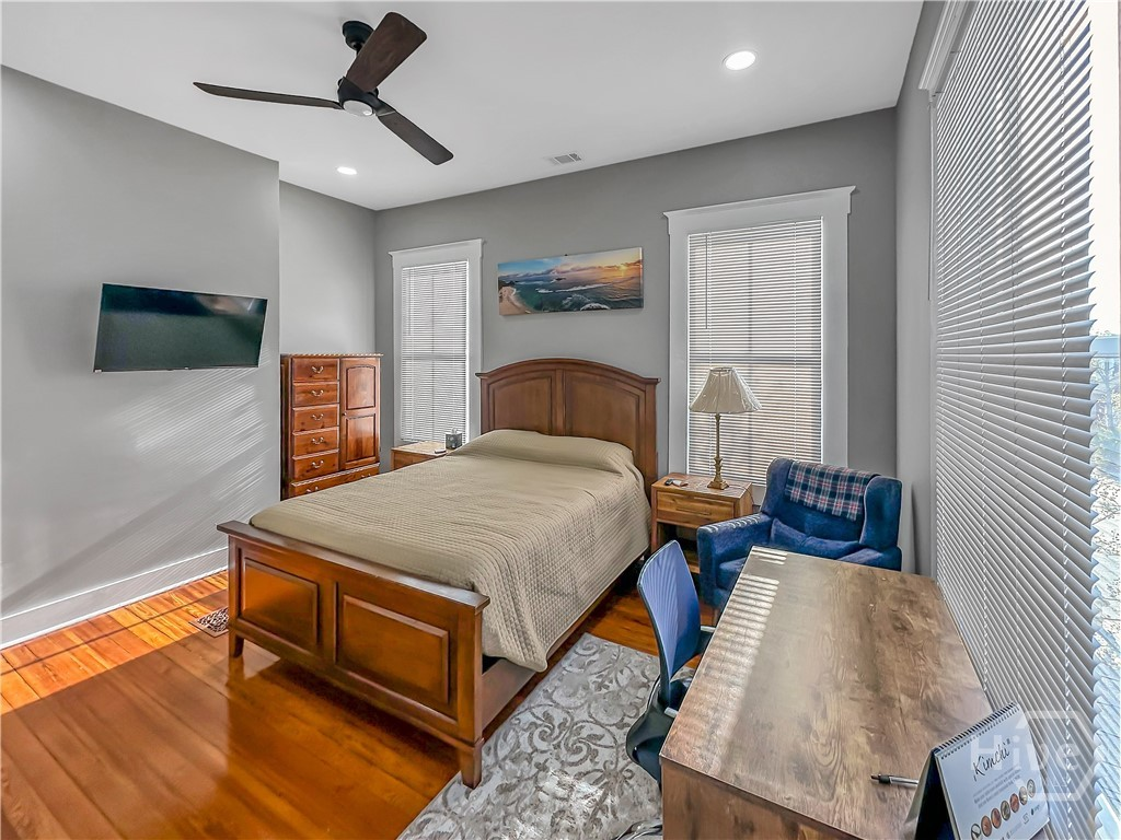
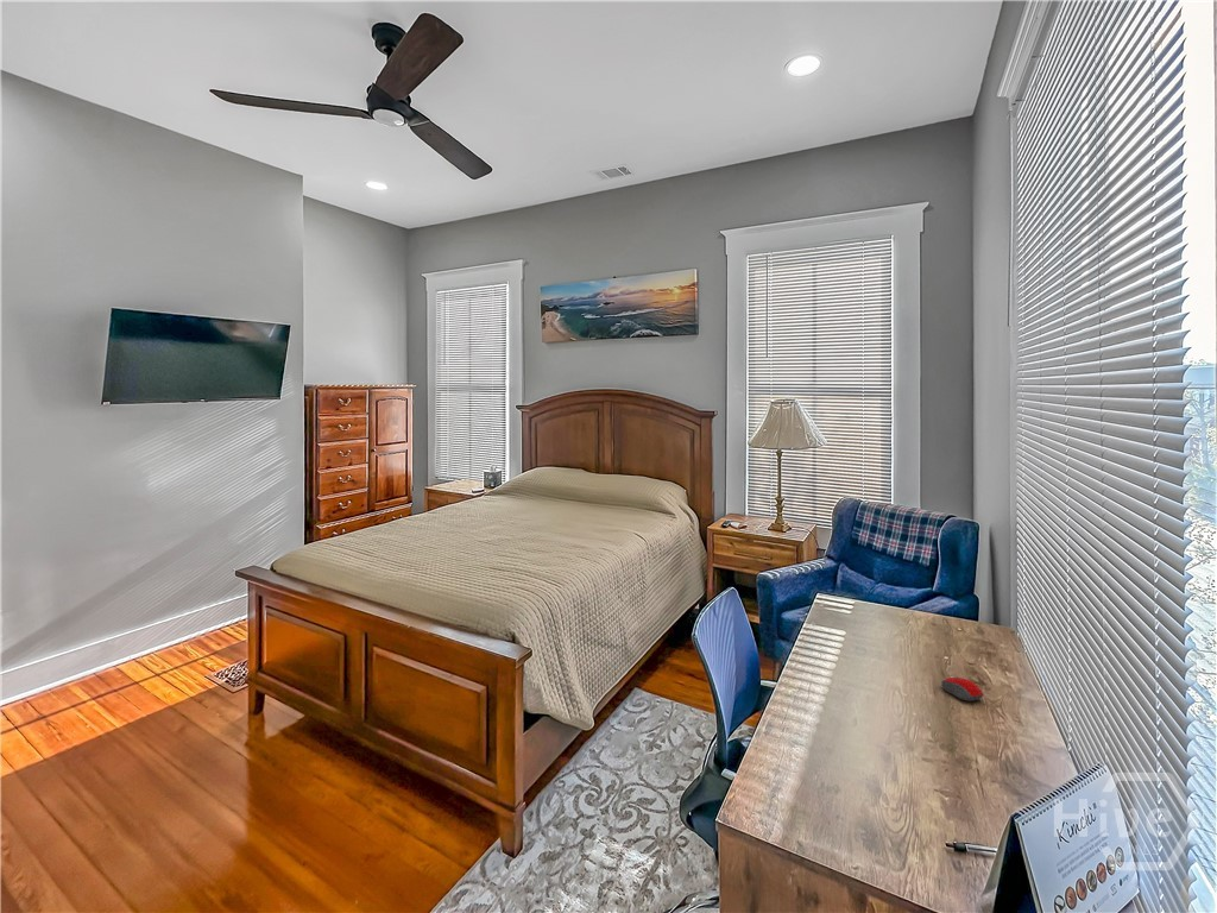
+ computer mouse [940,675,985,701]
